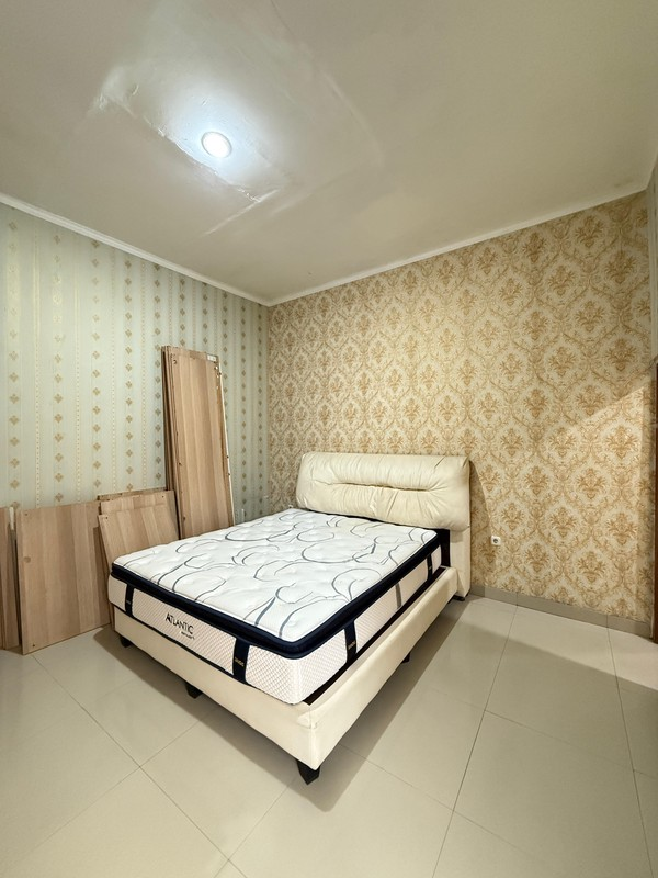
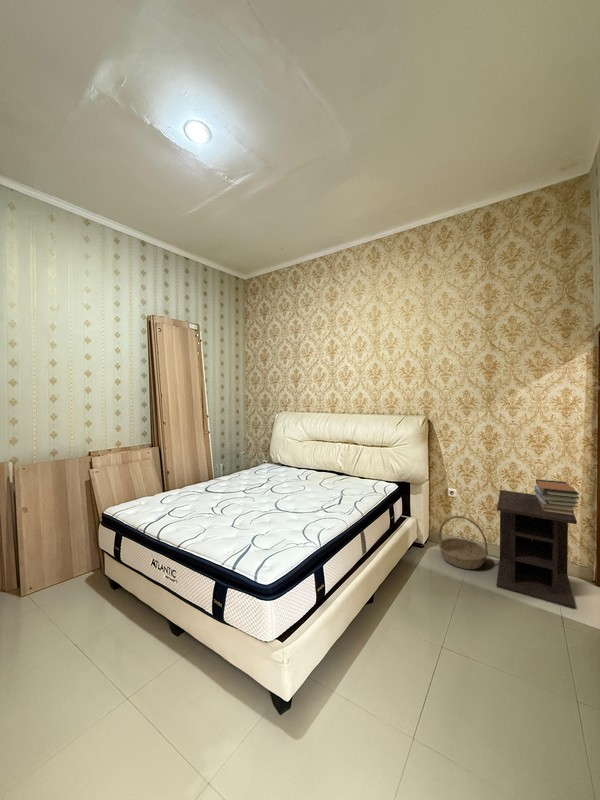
+ basket [437,515,489,570]
+ nightstand [496,489,578,610]
+ book stack [533,478,580,516]
